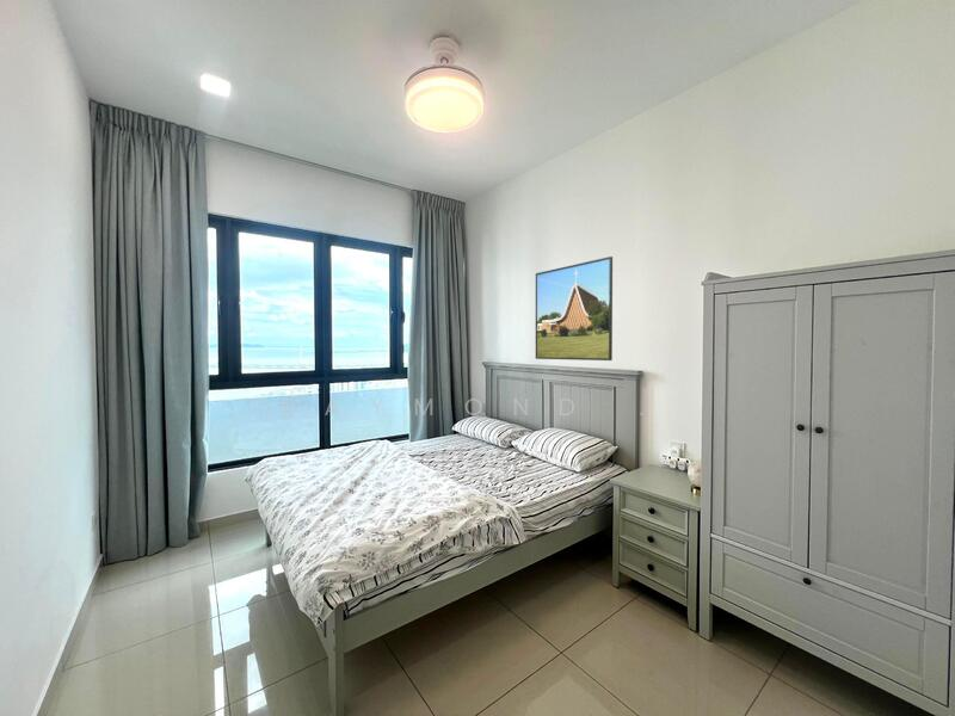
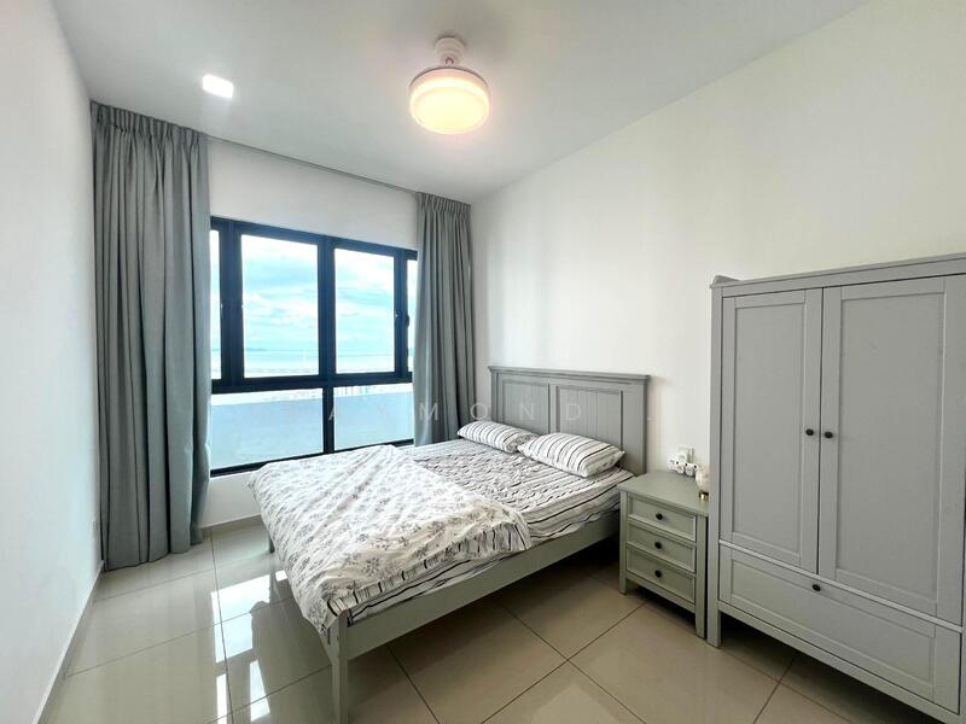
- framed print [535,255,614,362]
